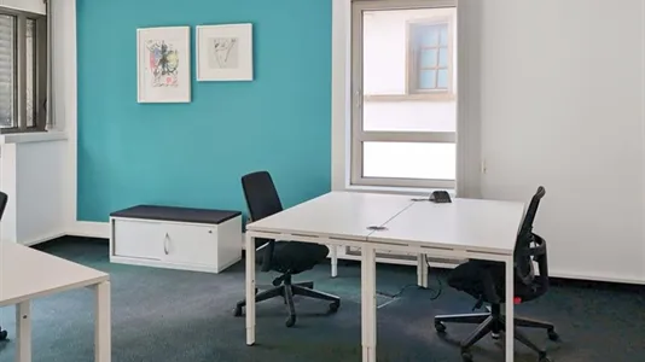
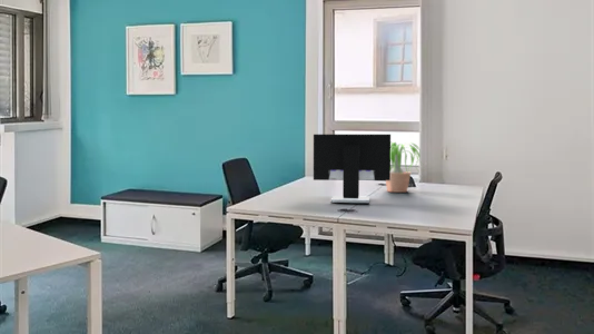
+ computer monitor [313,134,392,204]
+ potted plant [385,141,426,194]
